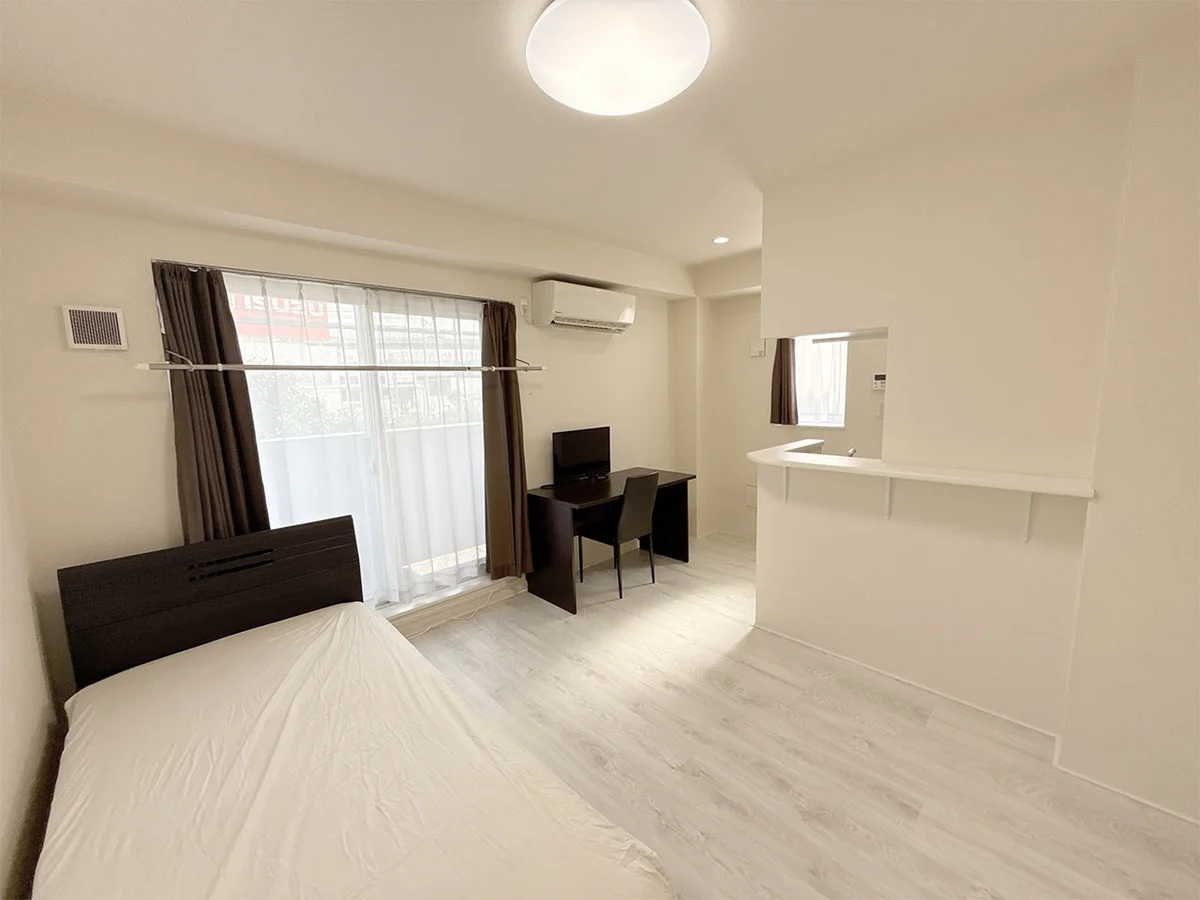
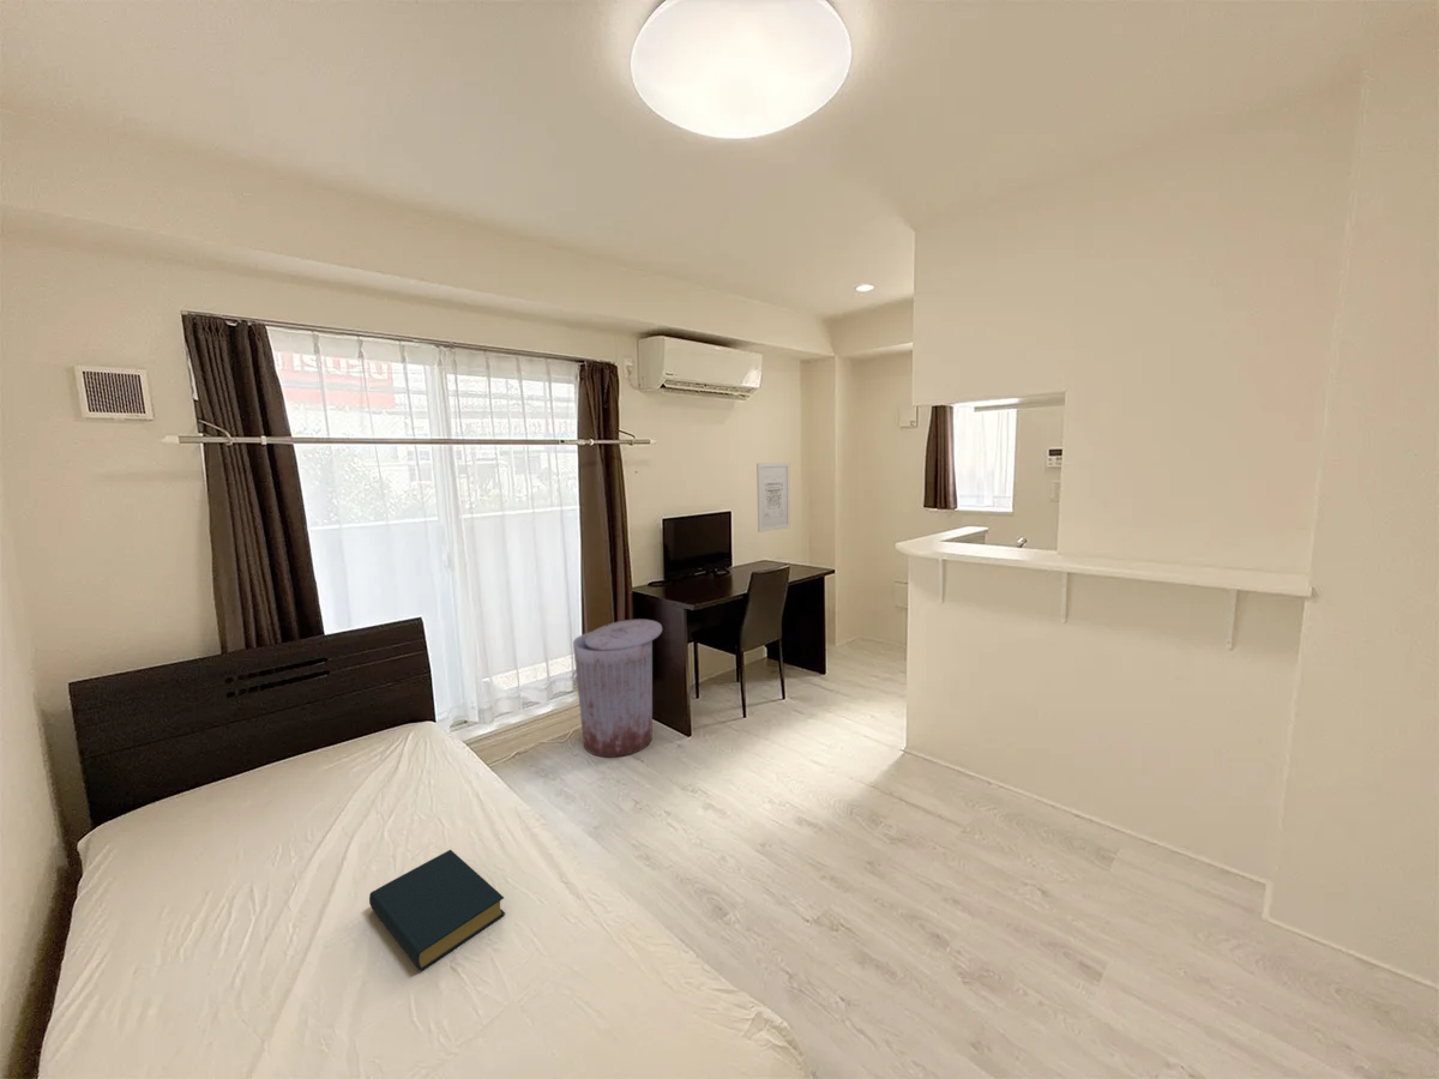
+ wall art [755,462,791,534]
+ hardback book [368,849,506,971]
+ trash can [572,617,663,759]
